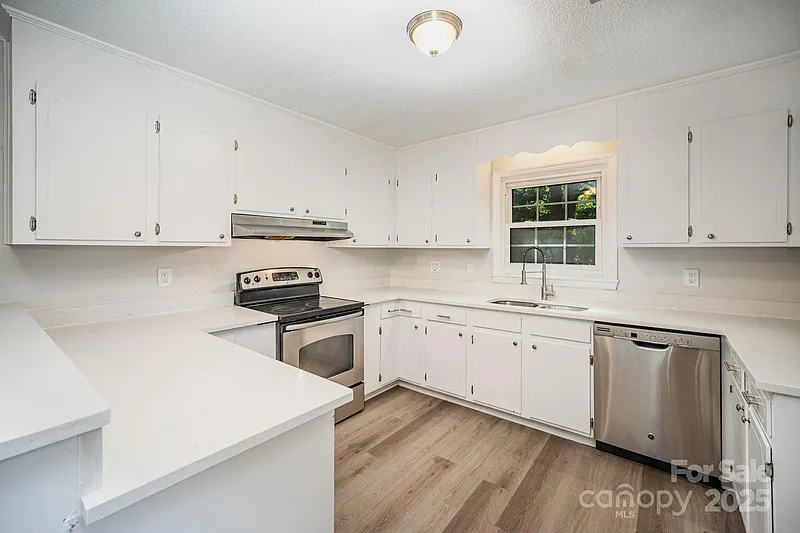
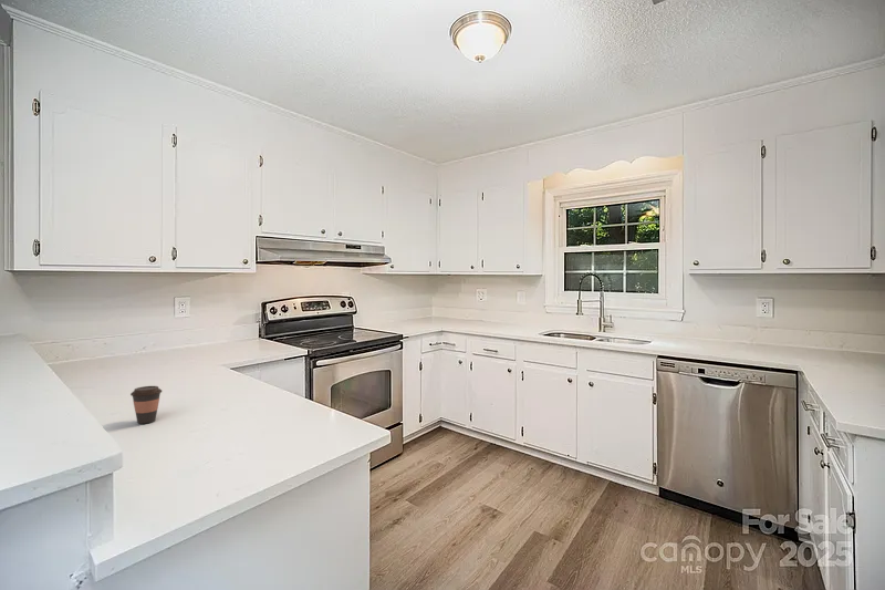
+ coffee cup [129,385,163,425]
